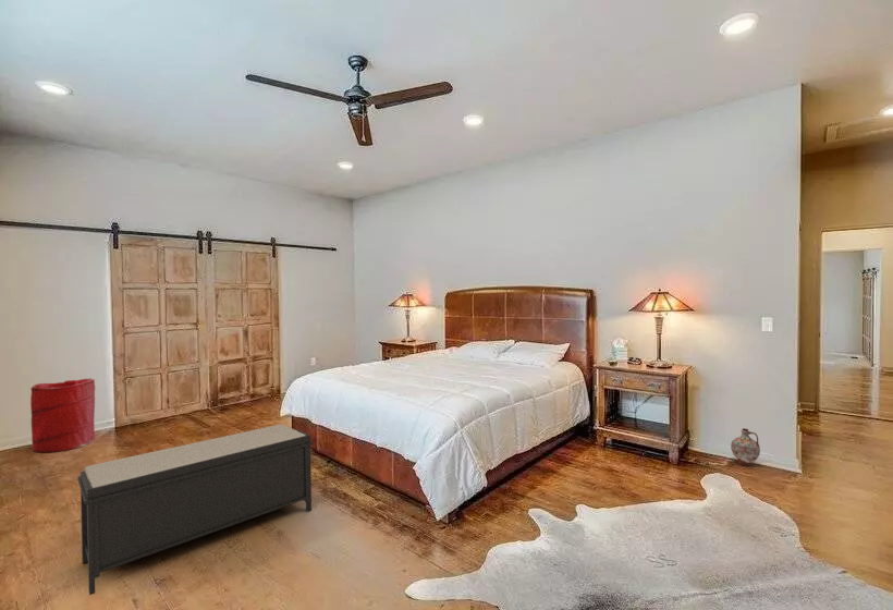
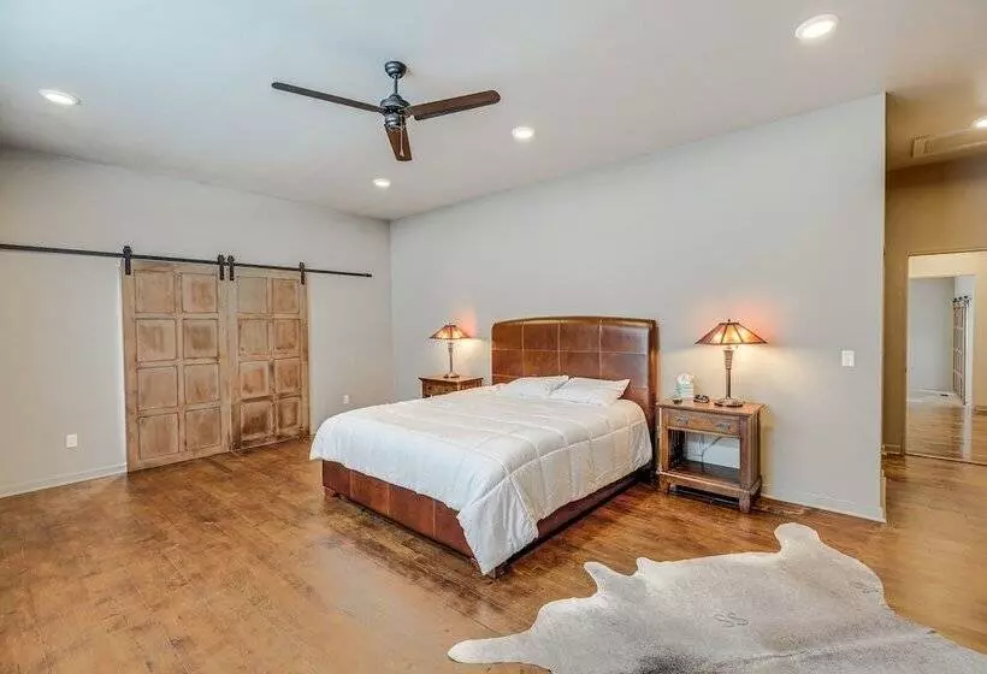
- ceramic jug [730,427,761,467]
- laundry hamper [29,377,96,453]
- bench [76,424,314,596]
